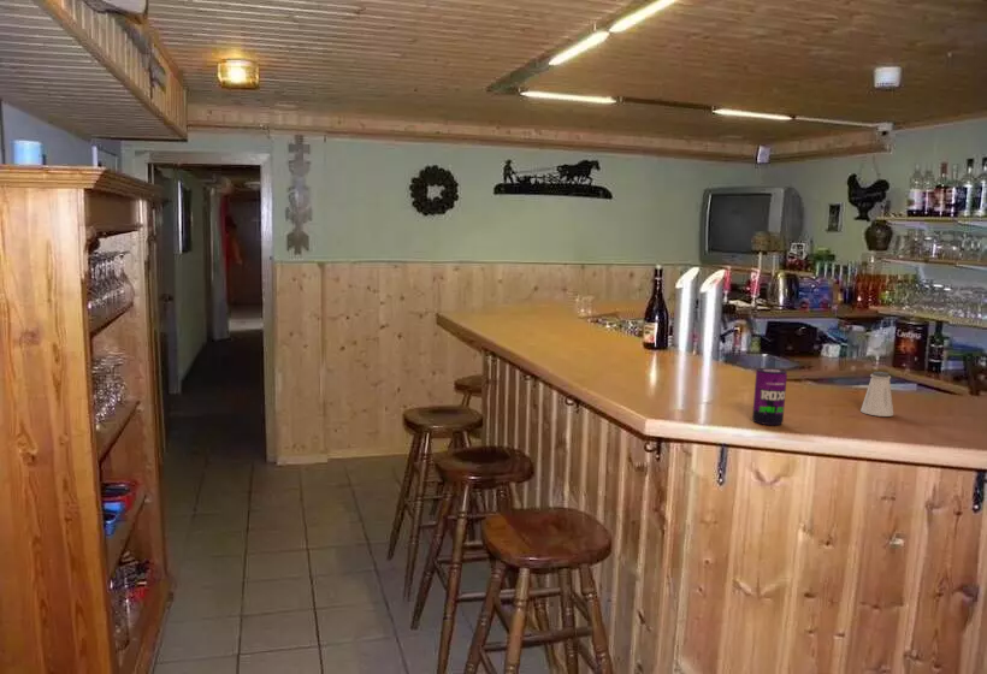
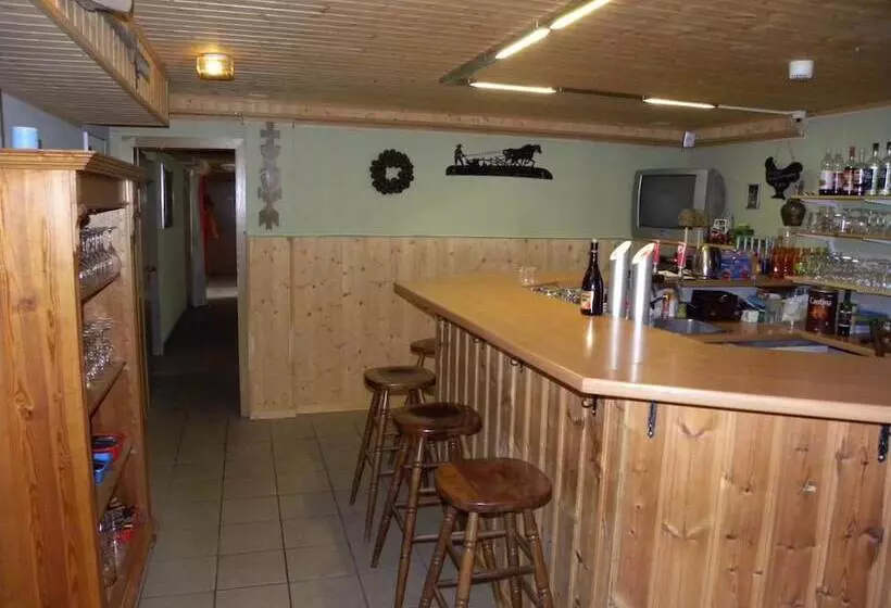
- beverage can [751,367,788,426]
- saltshaker [859,371,894,418]
